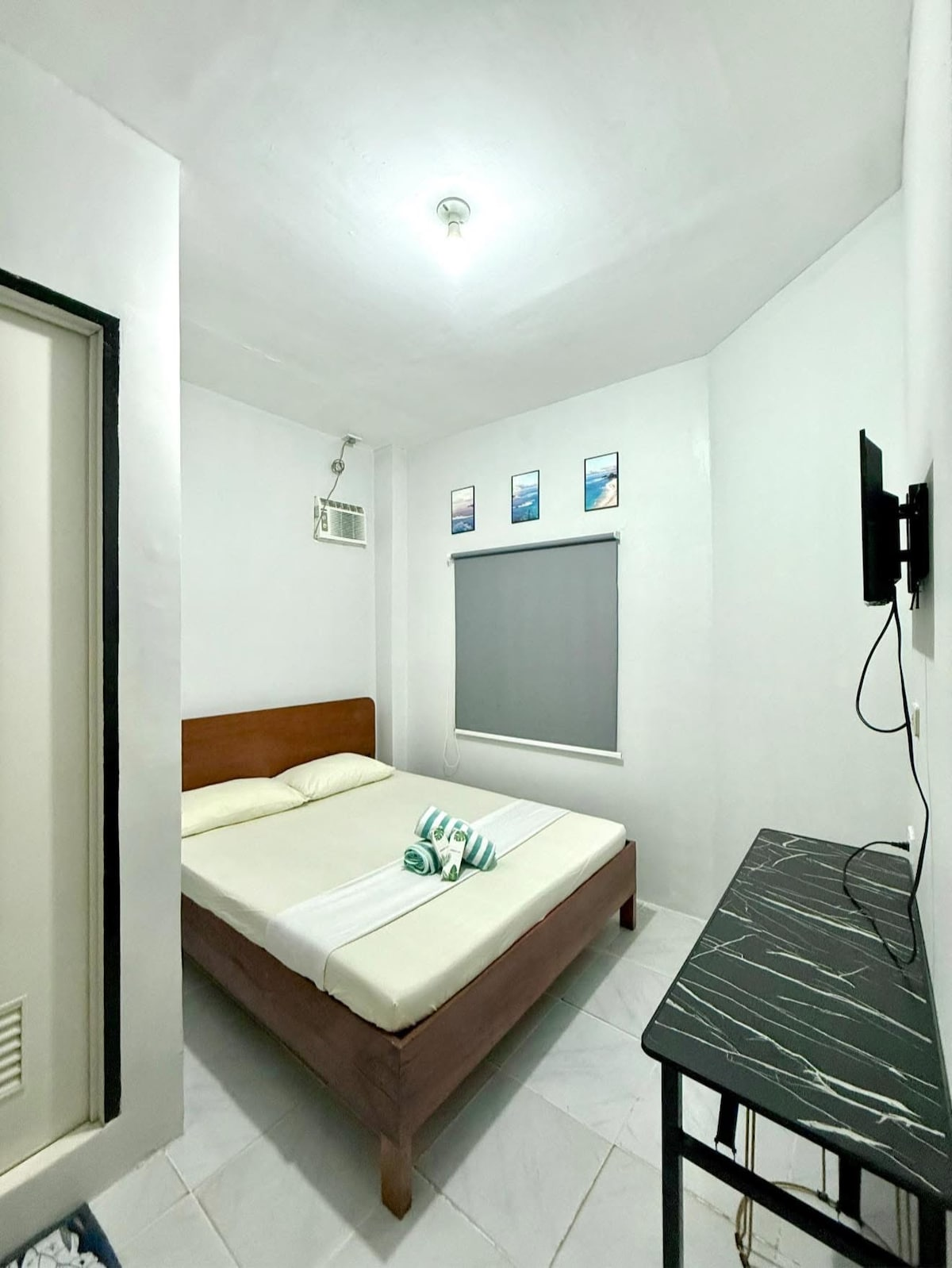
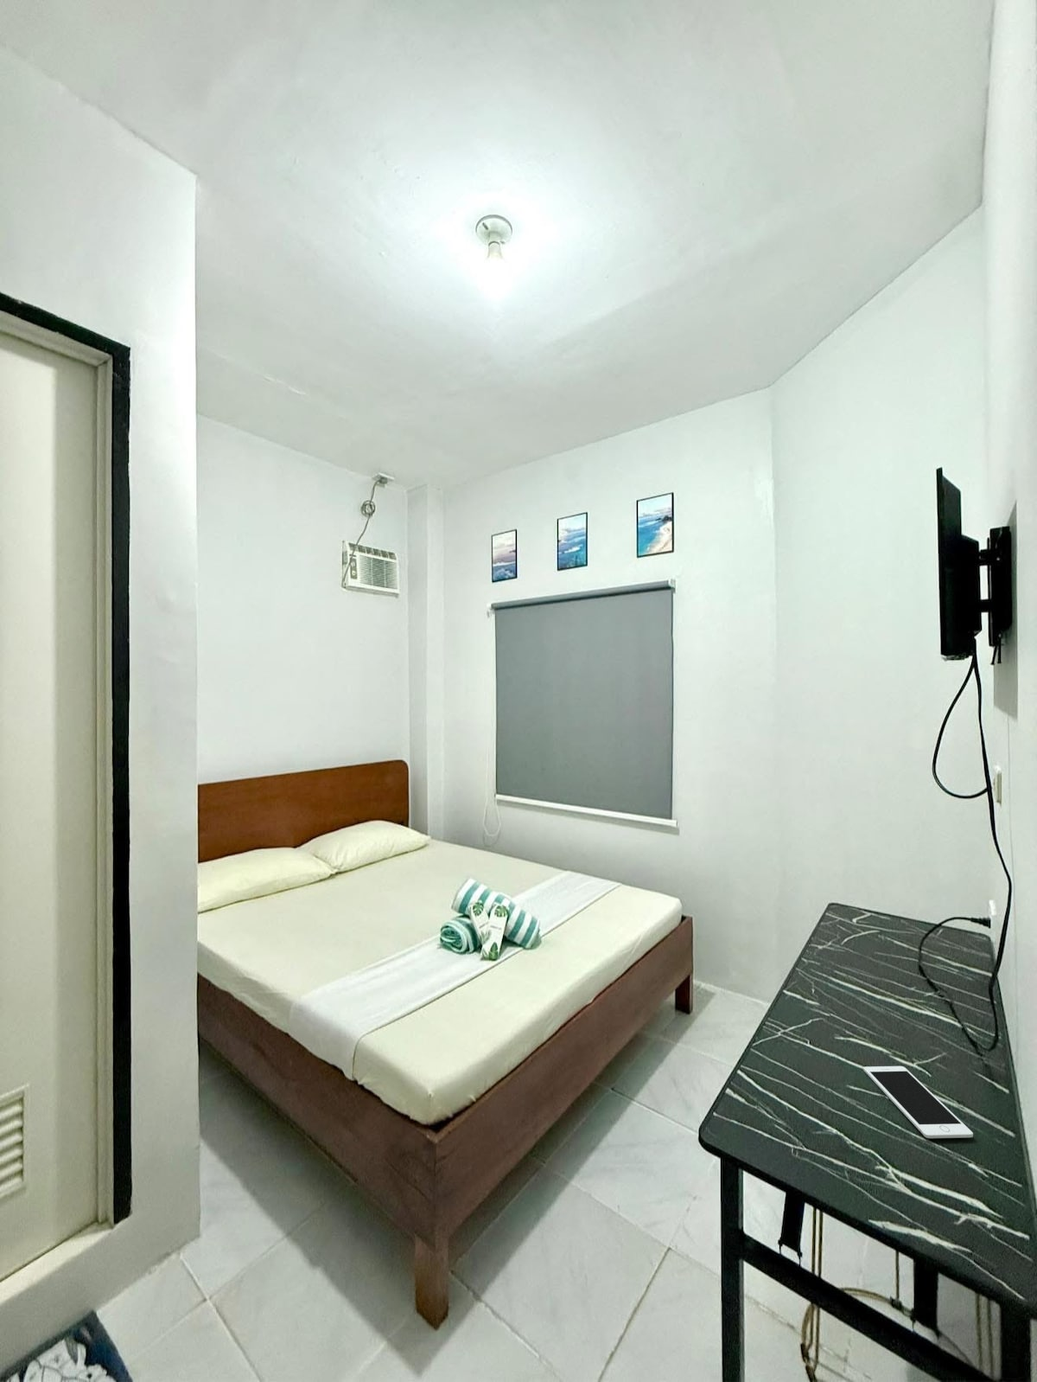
+ cell phone [863,1066,974,1139]
